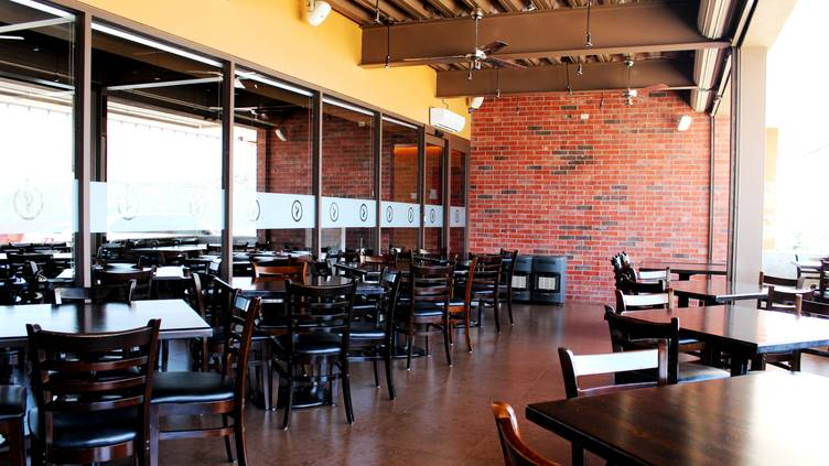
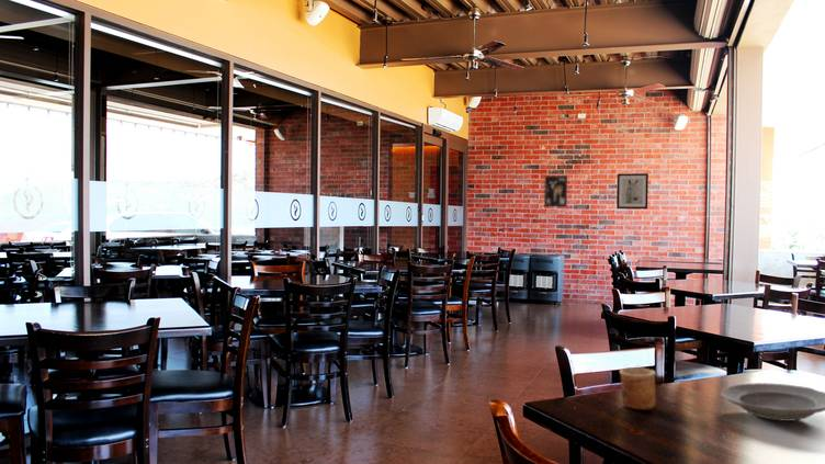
+ wall art [543,174,568,208]
+ cup [619,366,657,411]
+ plate [720,382,825,422]
+ wall art [615,172,649,210]
